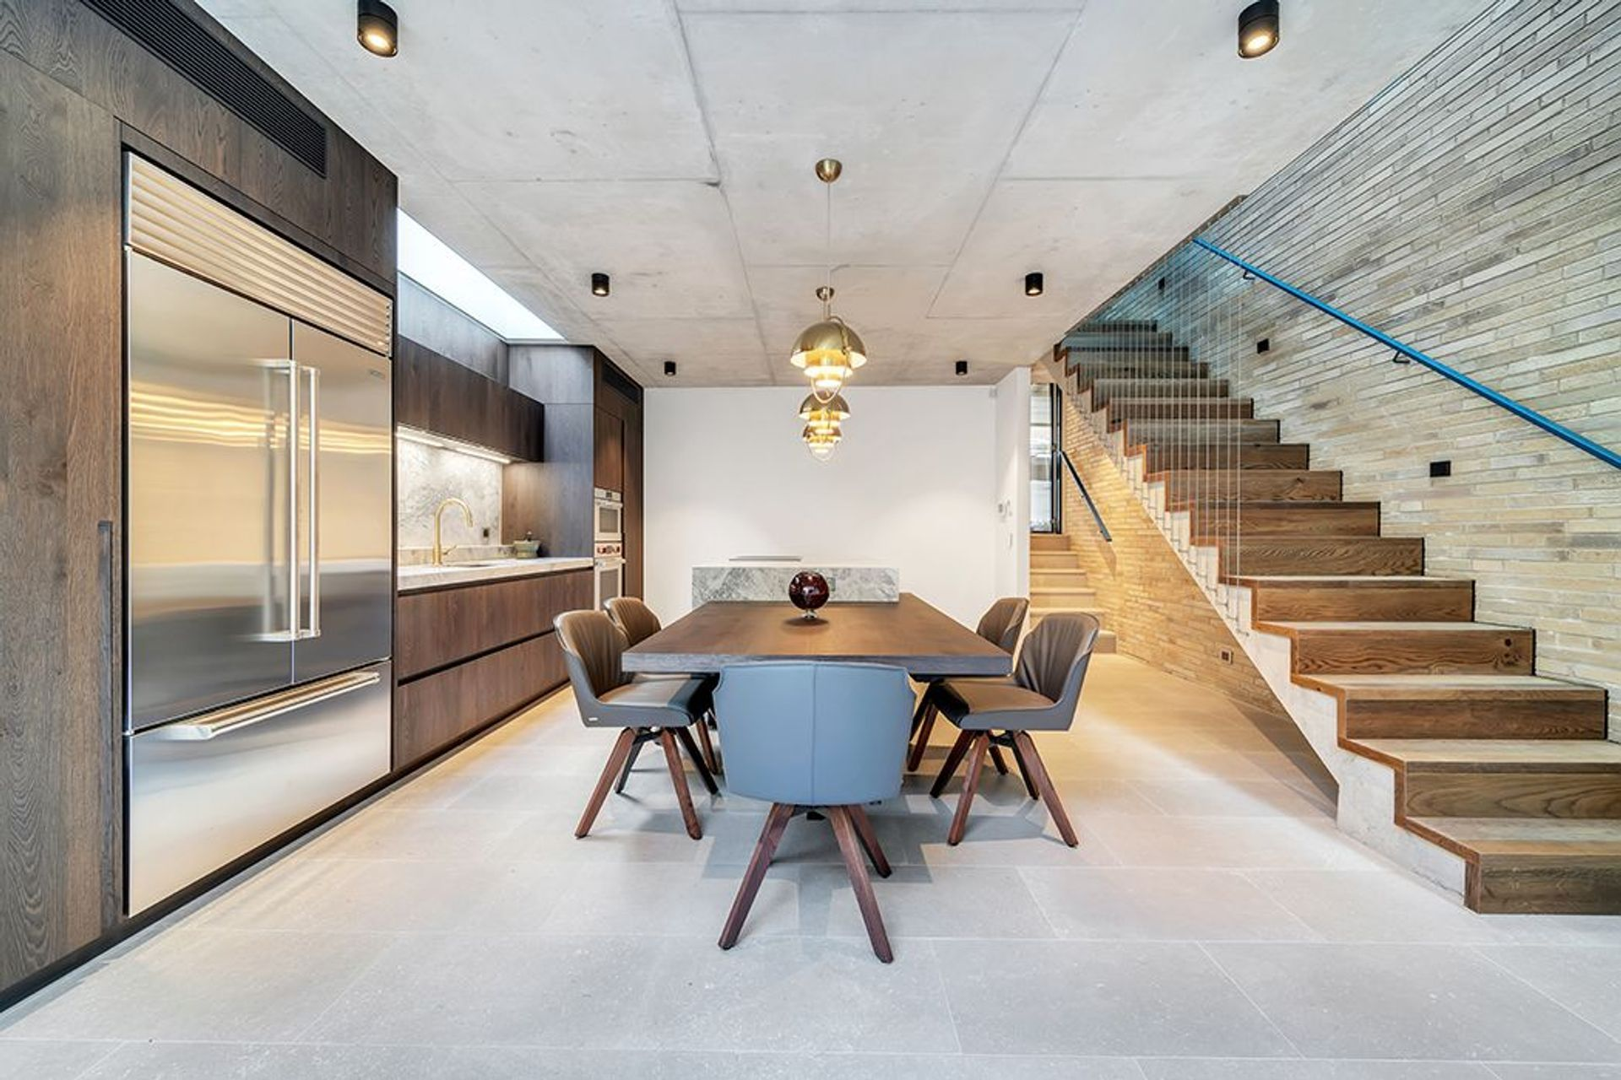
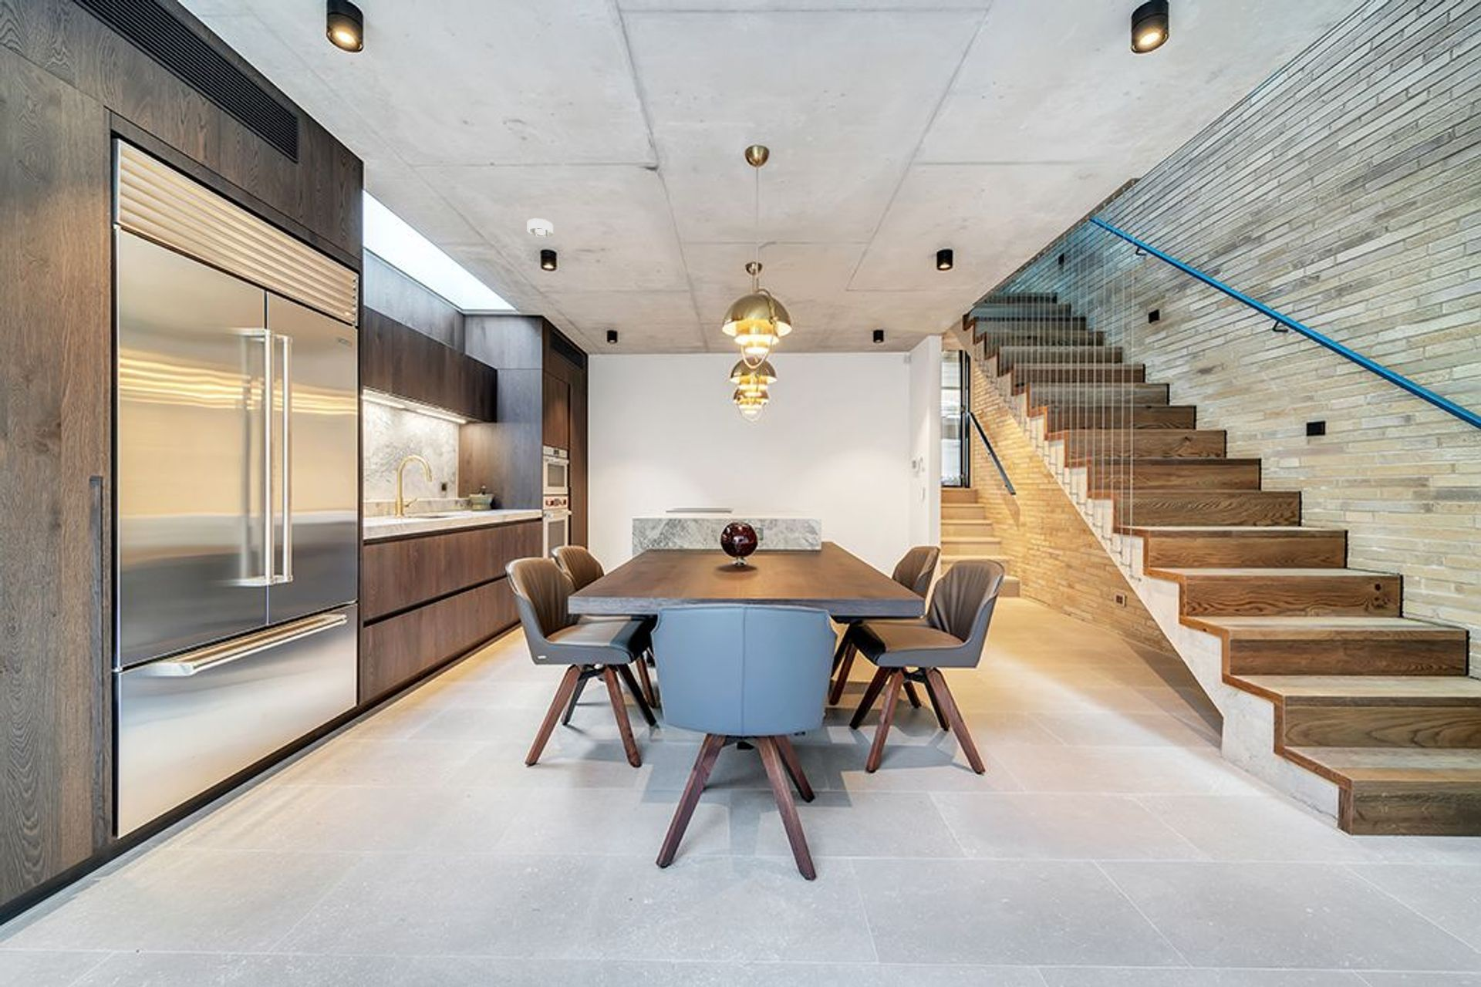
+ smoke detector [527,217,554,238]
